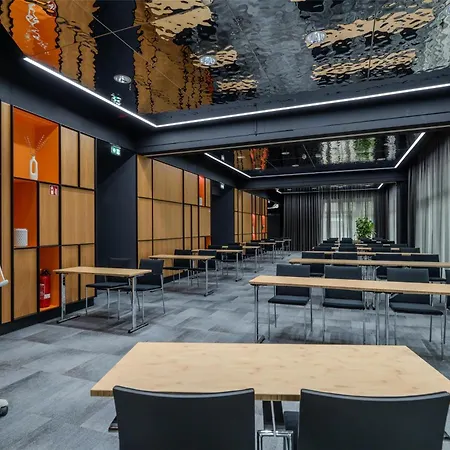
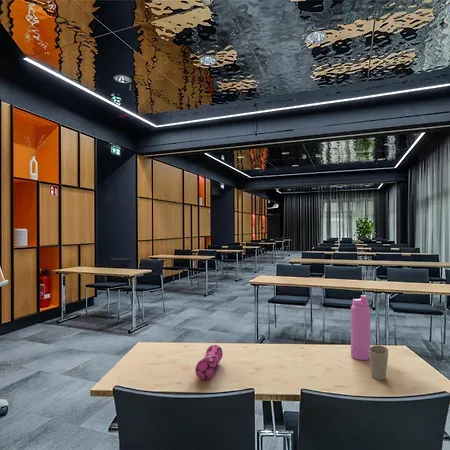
+ pencil case [194,344,223,380]
+ cup [369,344,389,381]
+ water bottle [350,294,371,361]
